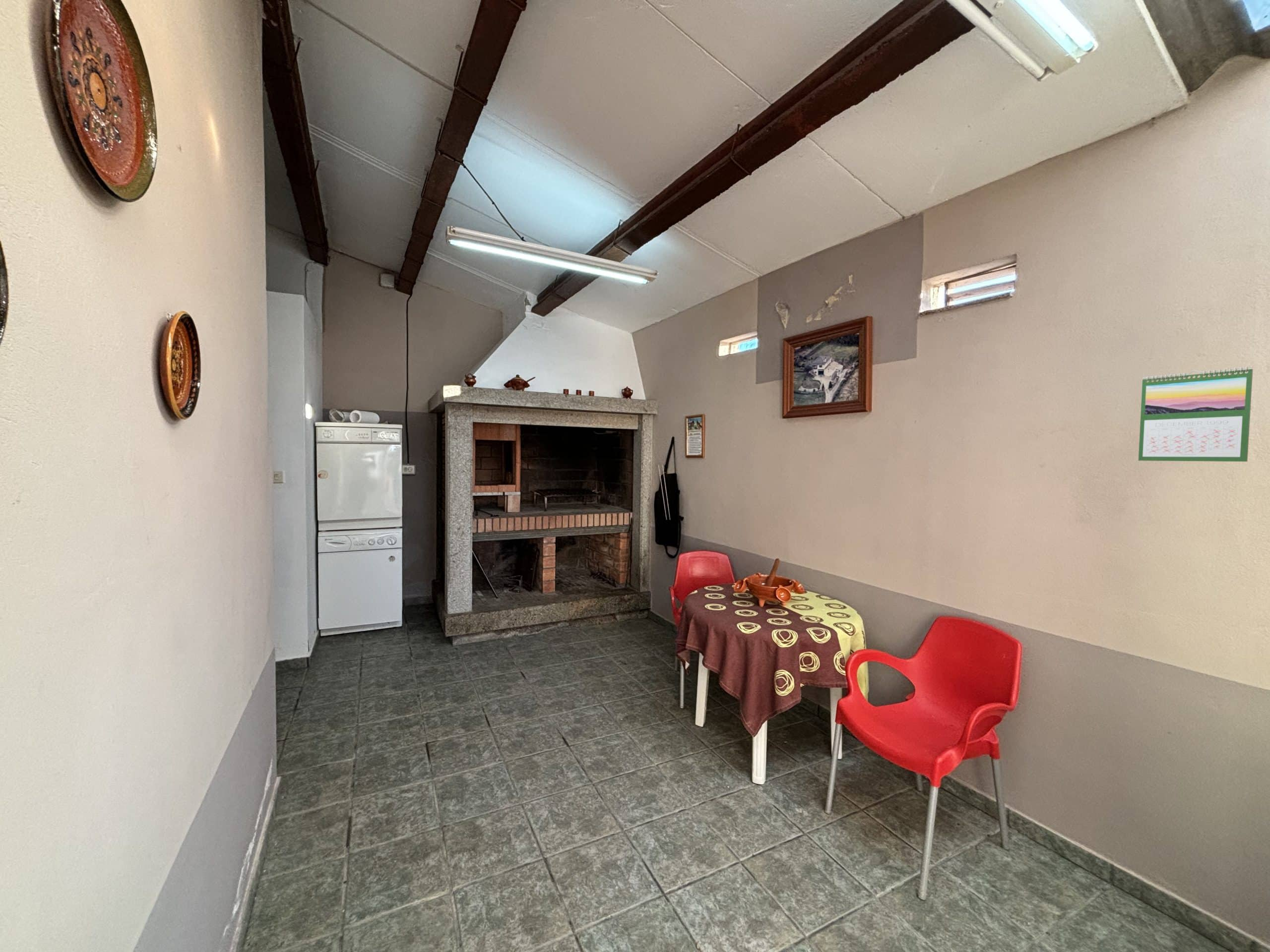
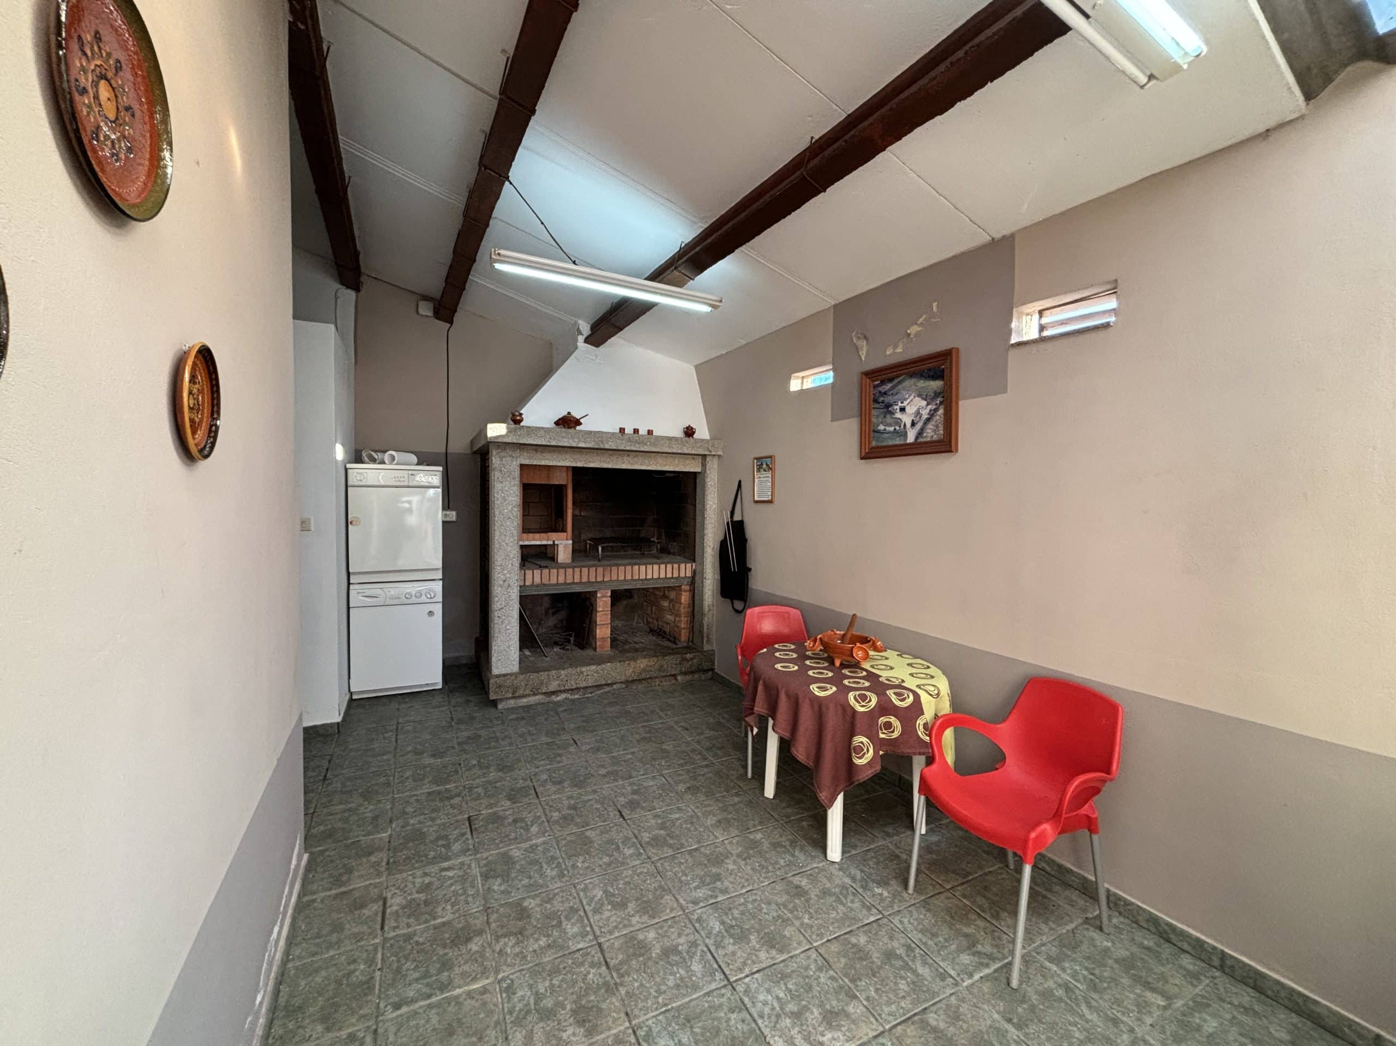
- calendar [1138,366,1254,462]
